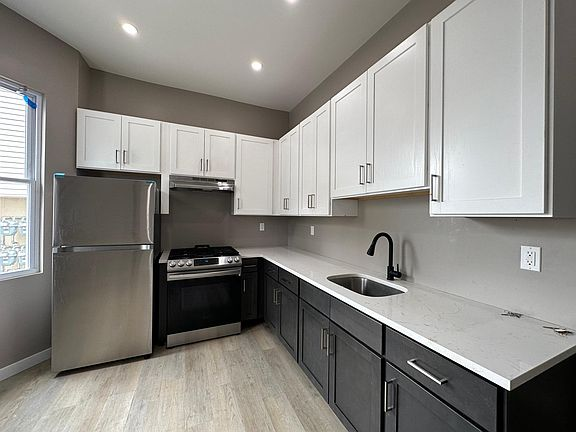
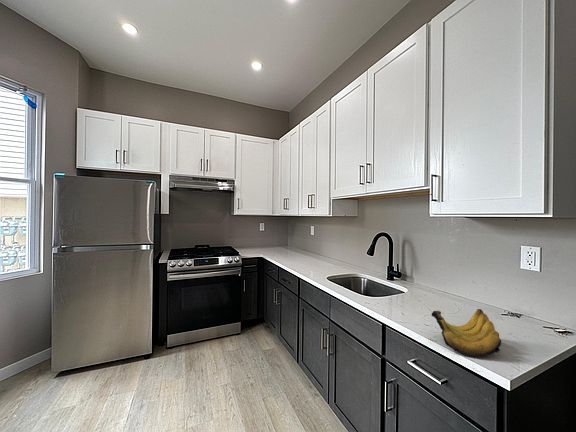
+ banana bunch [431,308,503,358]
